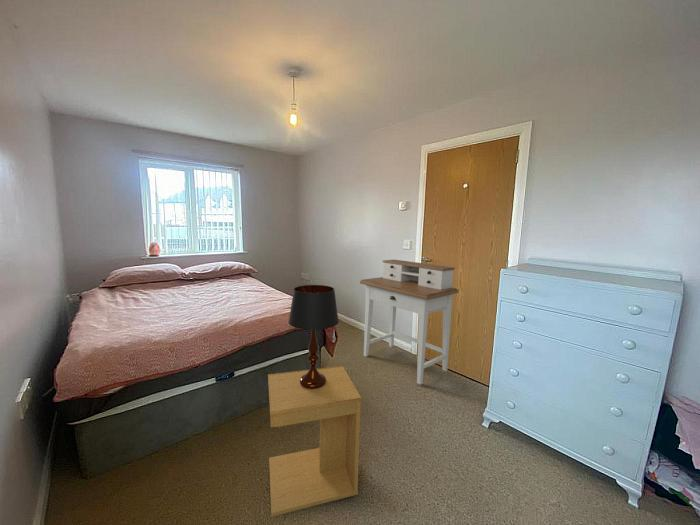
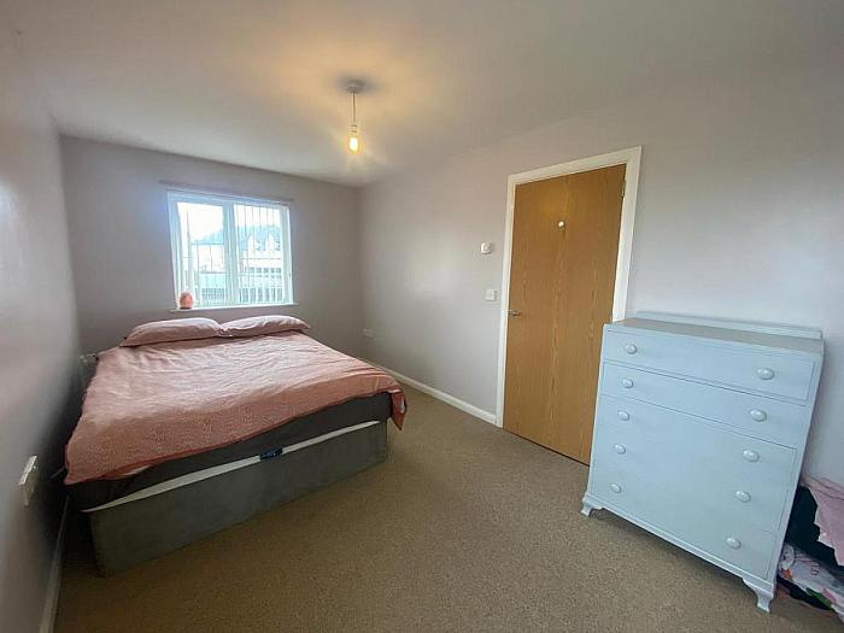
- desk [359,259,459,386]
- side table [267,365,362,518]
- table lamp [287,284,340,389]
